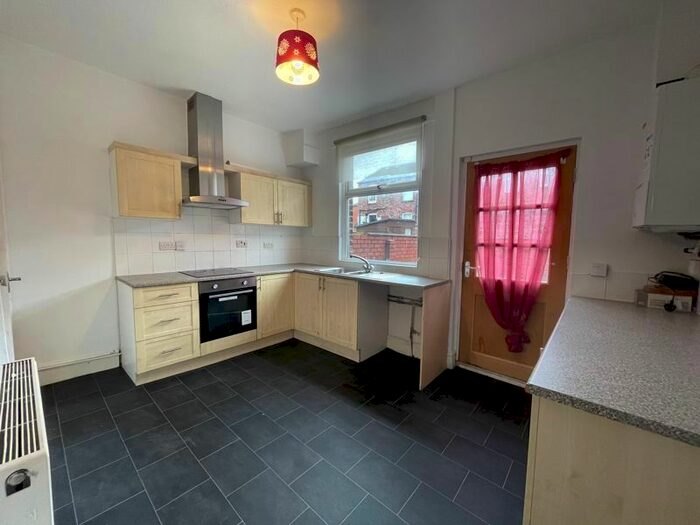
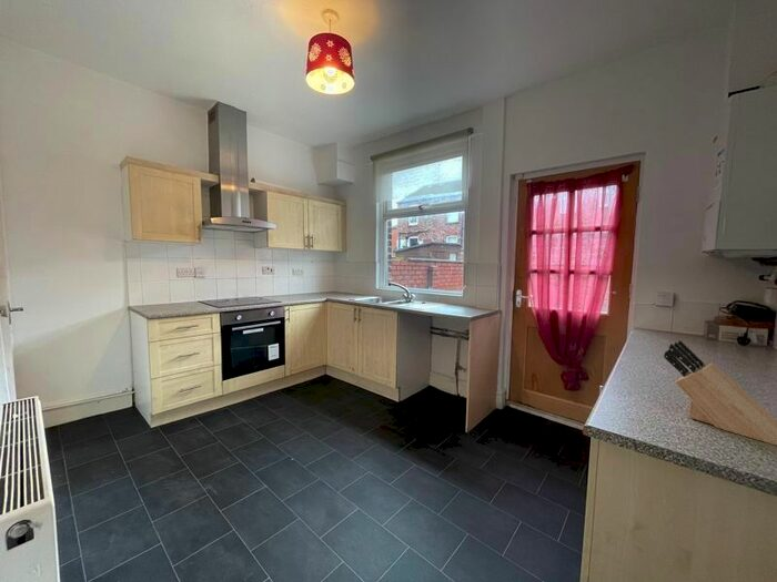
+ knife block [663,339,777,447]
